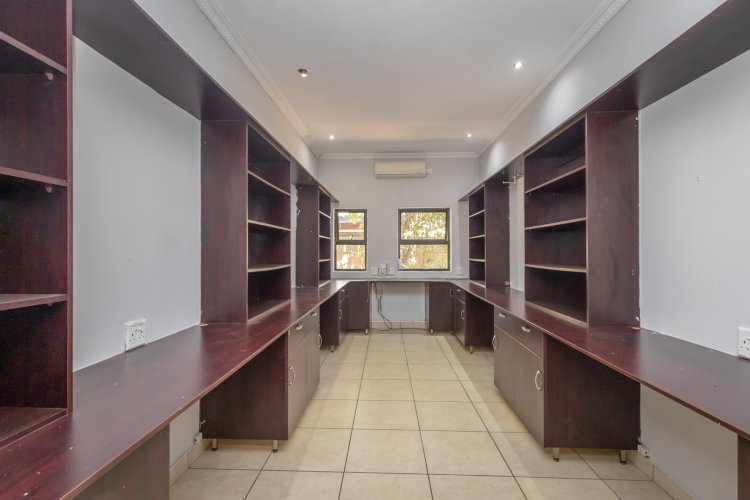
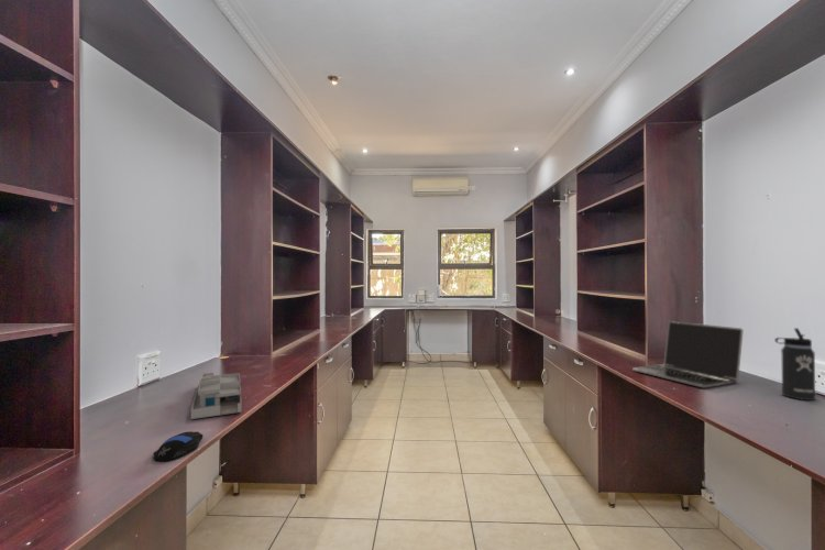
+ computer mouse [153,430,205,462]
+ thermos bottle [773,327,816,402]
+ desk organizer [190,372,242,420]
+ laptop [631,320,745,389]
